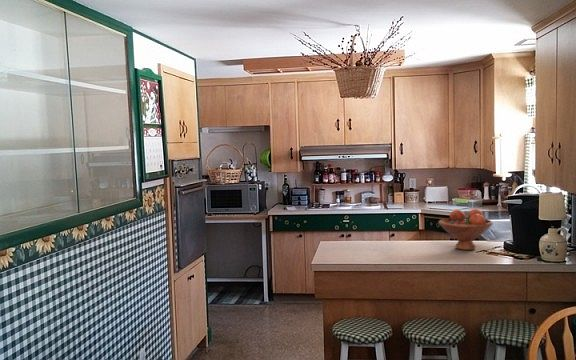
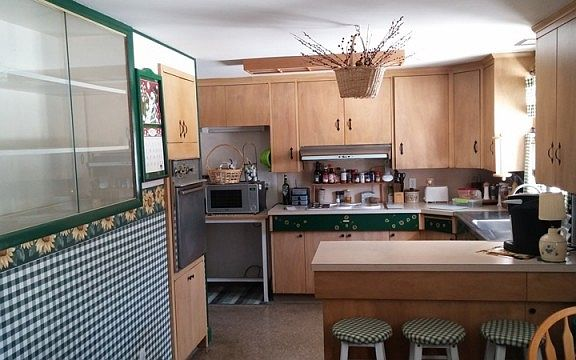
- fruit bowl [437,208,494,251]
